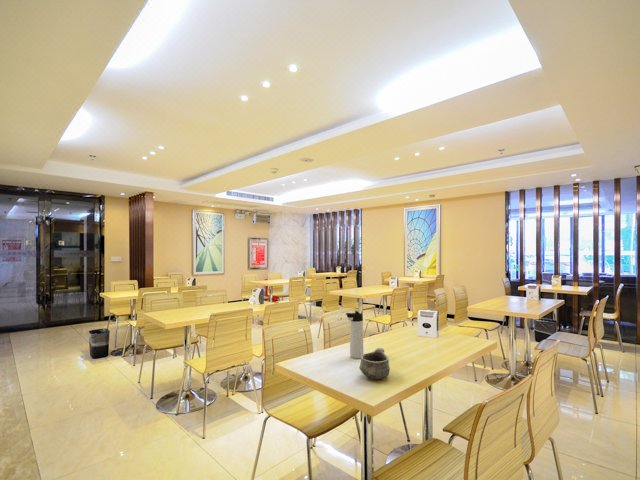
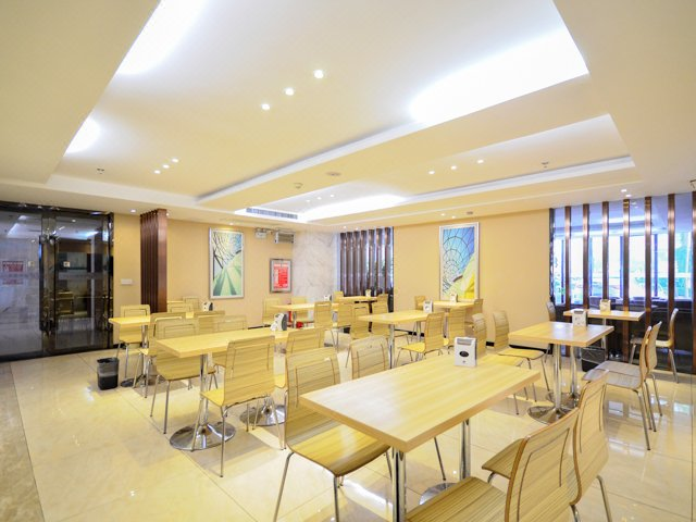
- thermos bottle [345,310,364,360]
- bowl [358,347,391,380]
